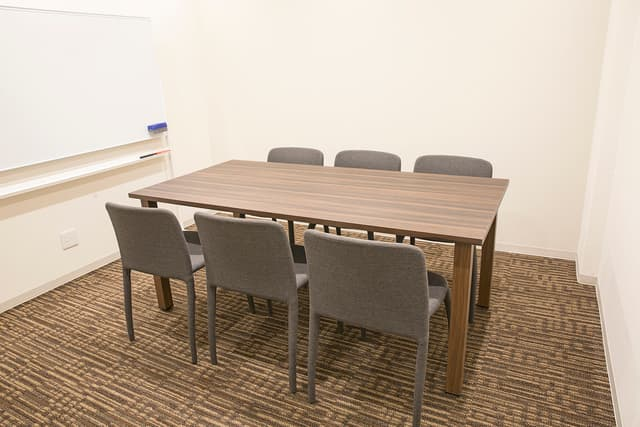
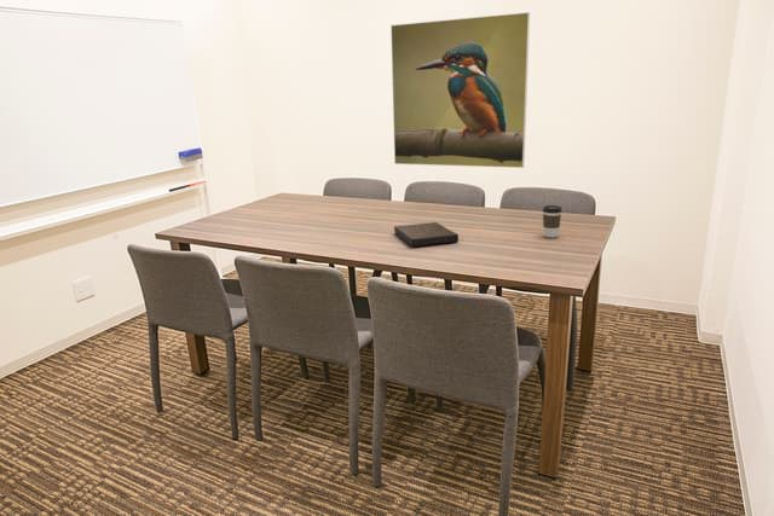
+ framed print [389,11,531,169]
+ book [393,221,460,248]
+ coffee cup [542,204,564,238]
